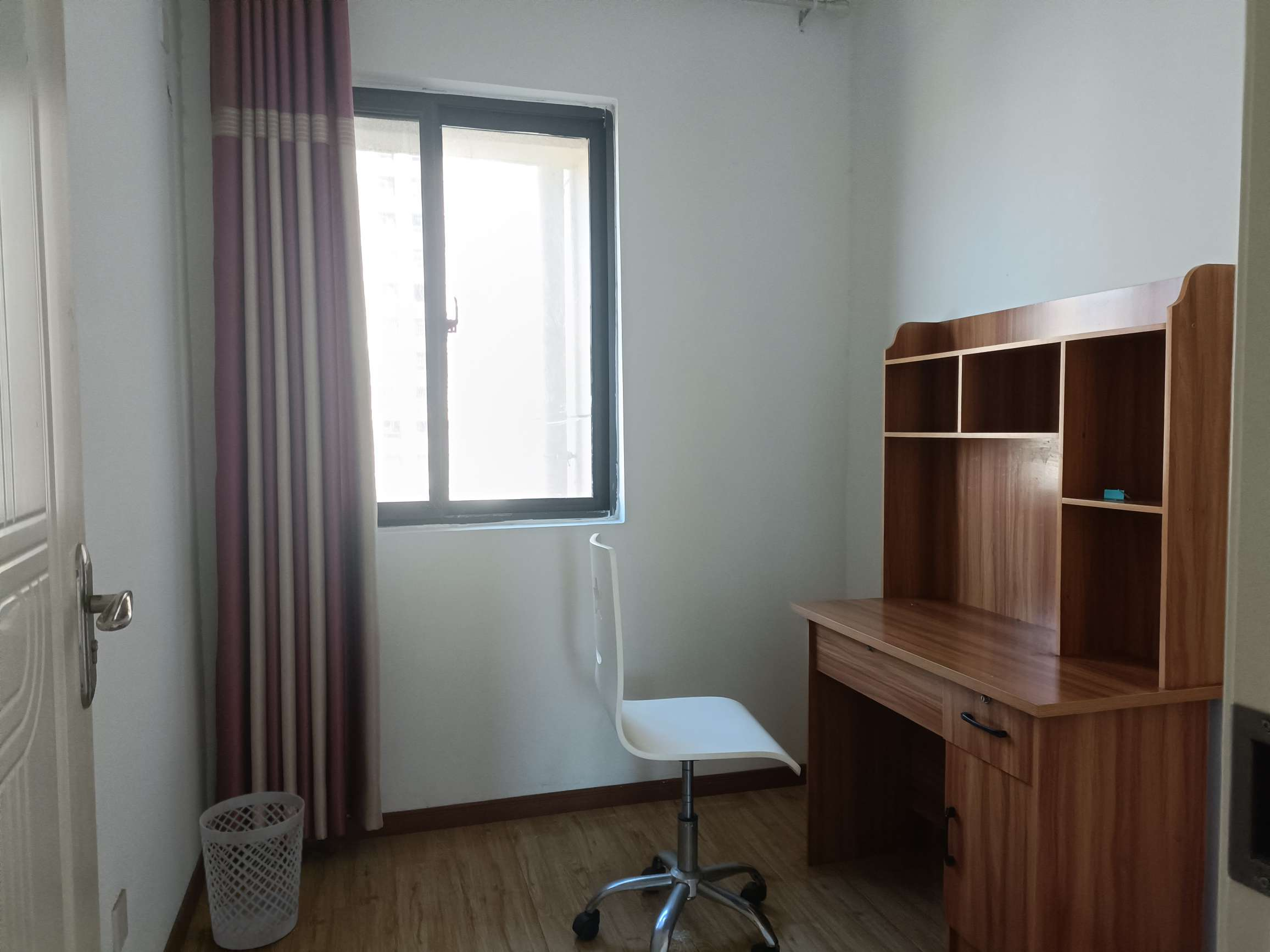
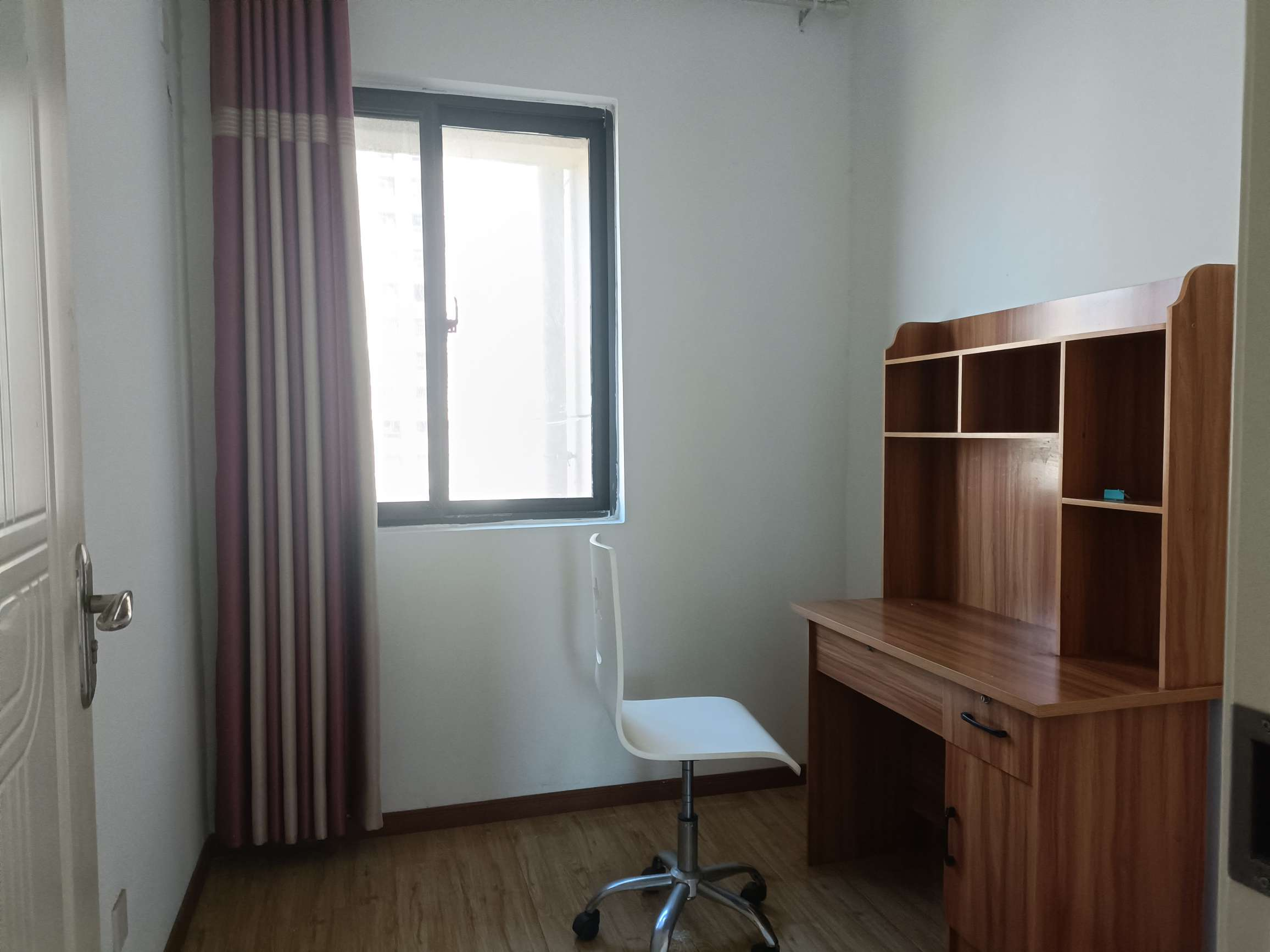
- wastebasket [199,791,305,950]
